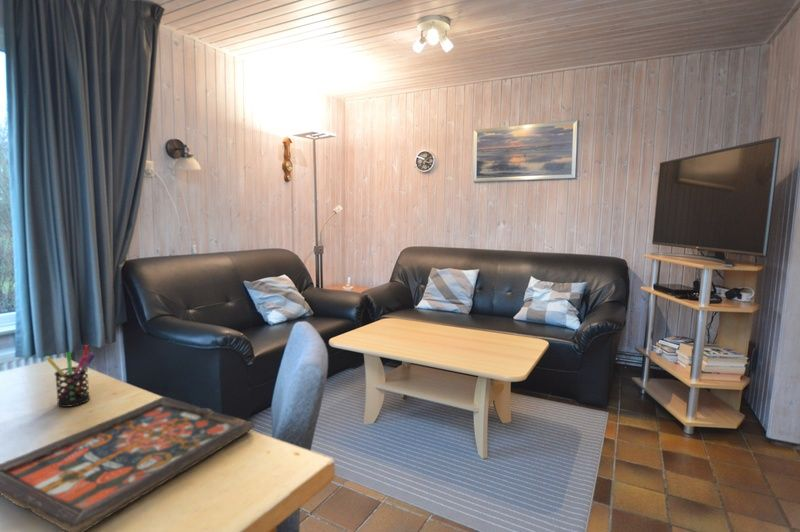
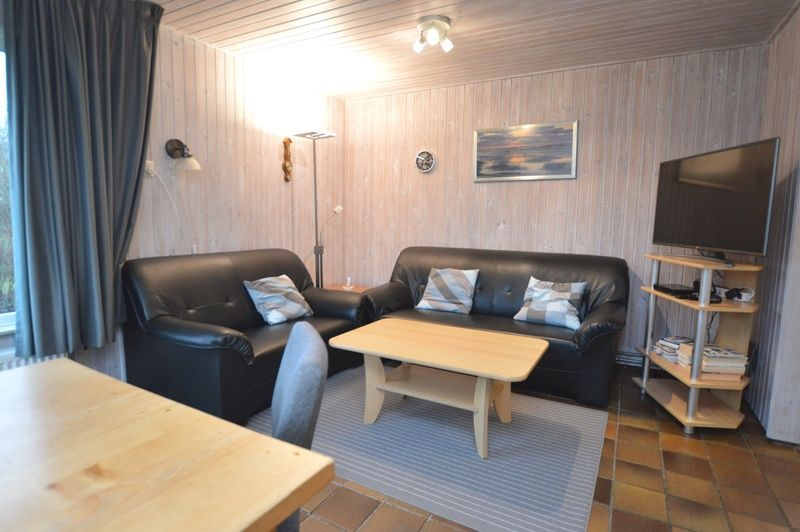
- board game [0,396,256,532]
- pen holder [45,344,96,408]
